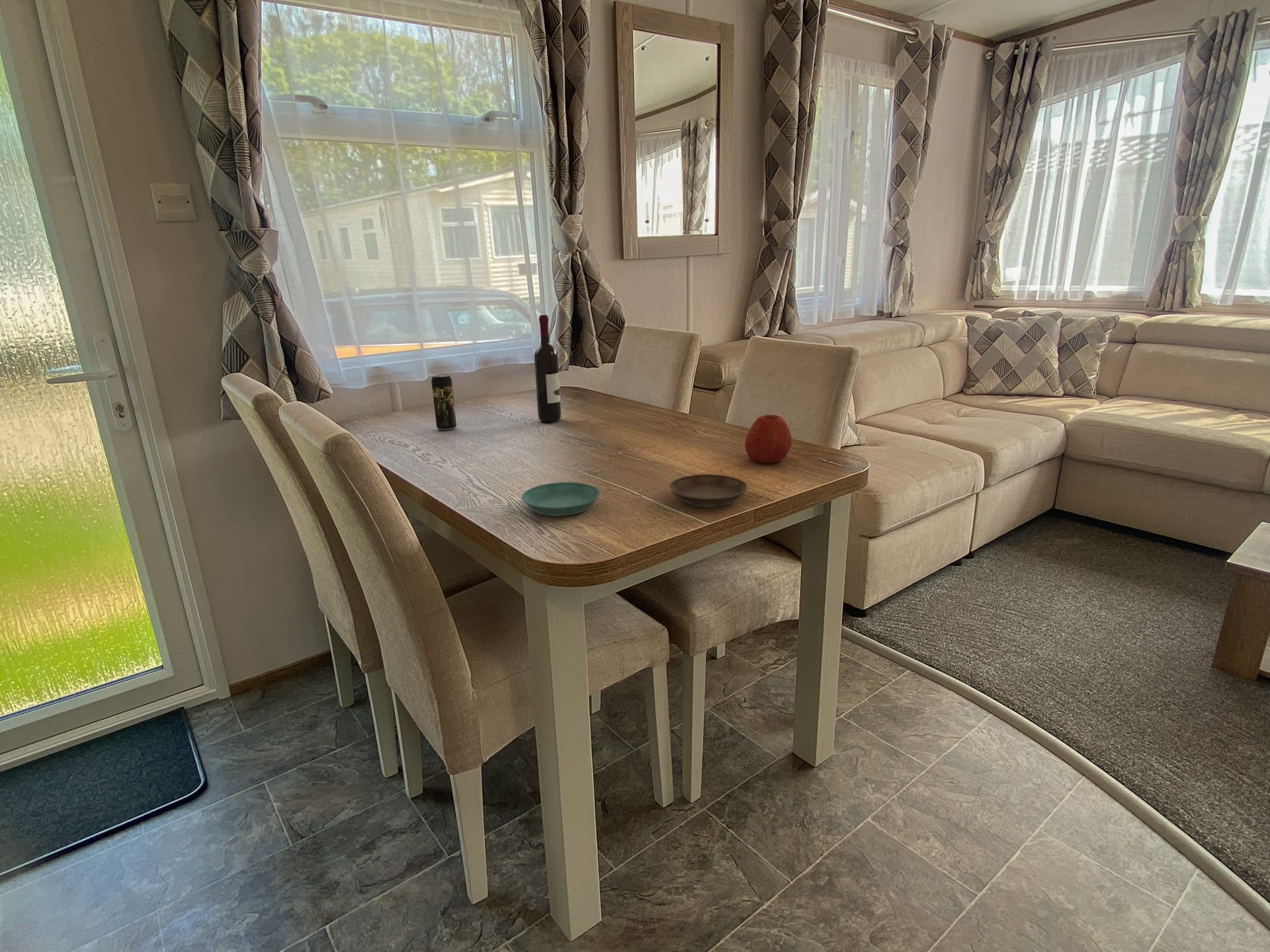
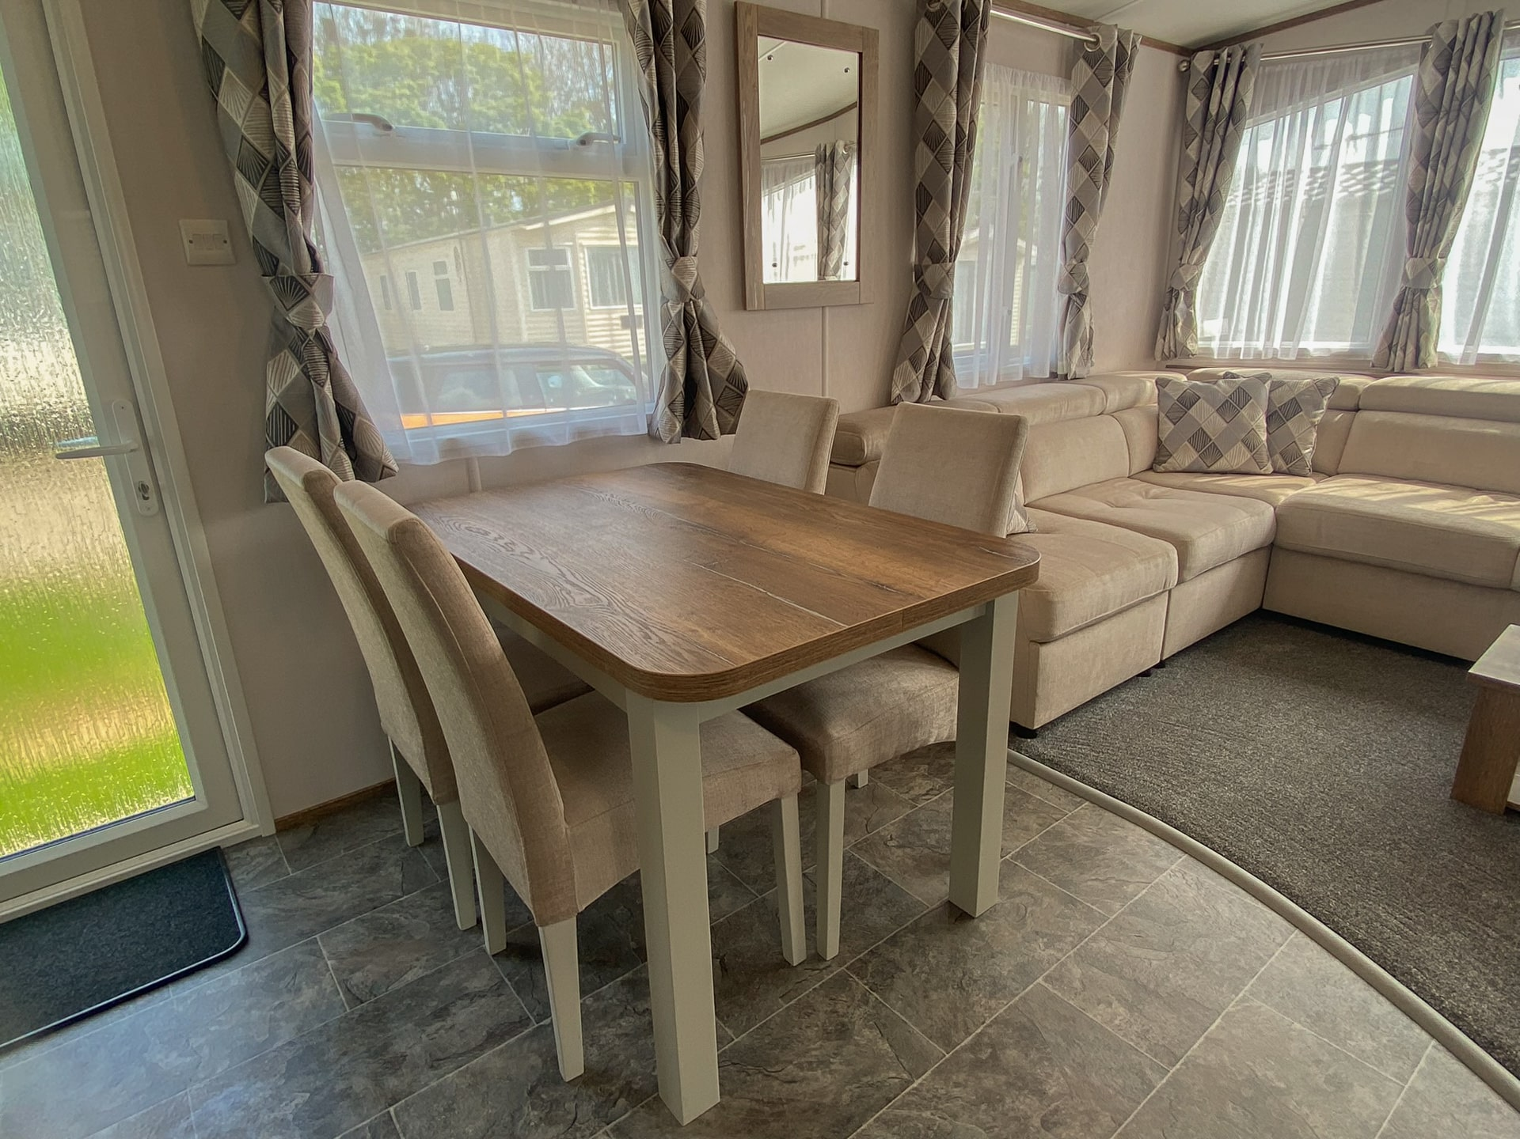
- wine bottle [534,314,562,423]
- saucer [521,481,601,517]
- apple [744,414,792,463]
- saucer [669,473,748,508]
- beverage can [431,372,457,431]
